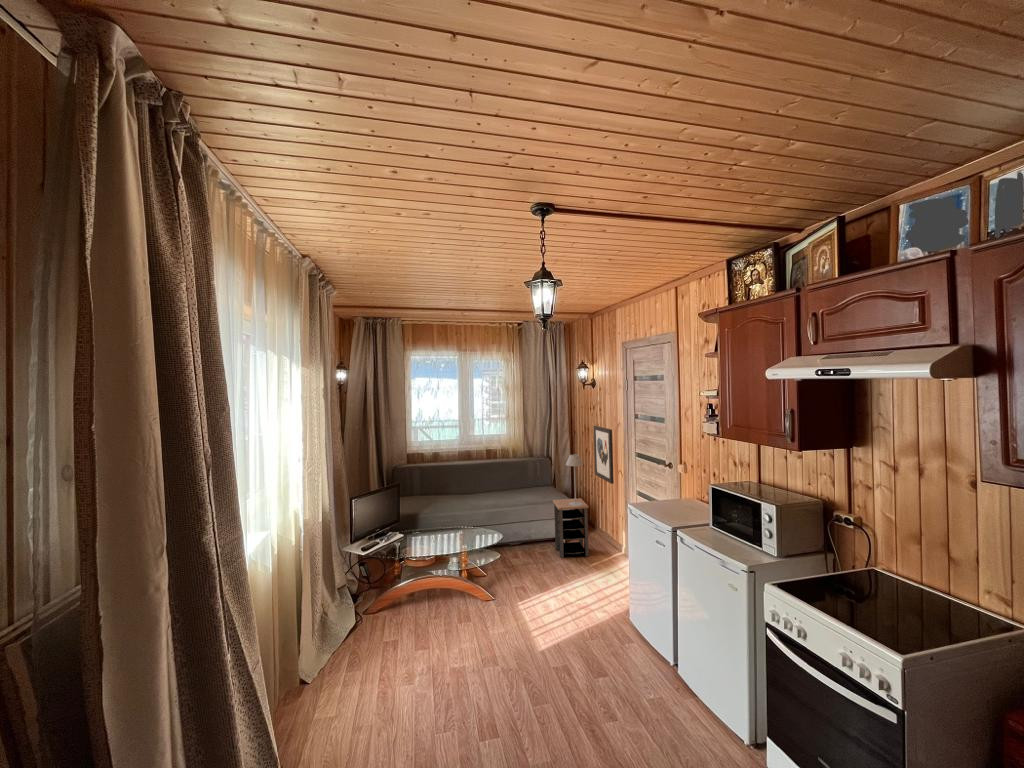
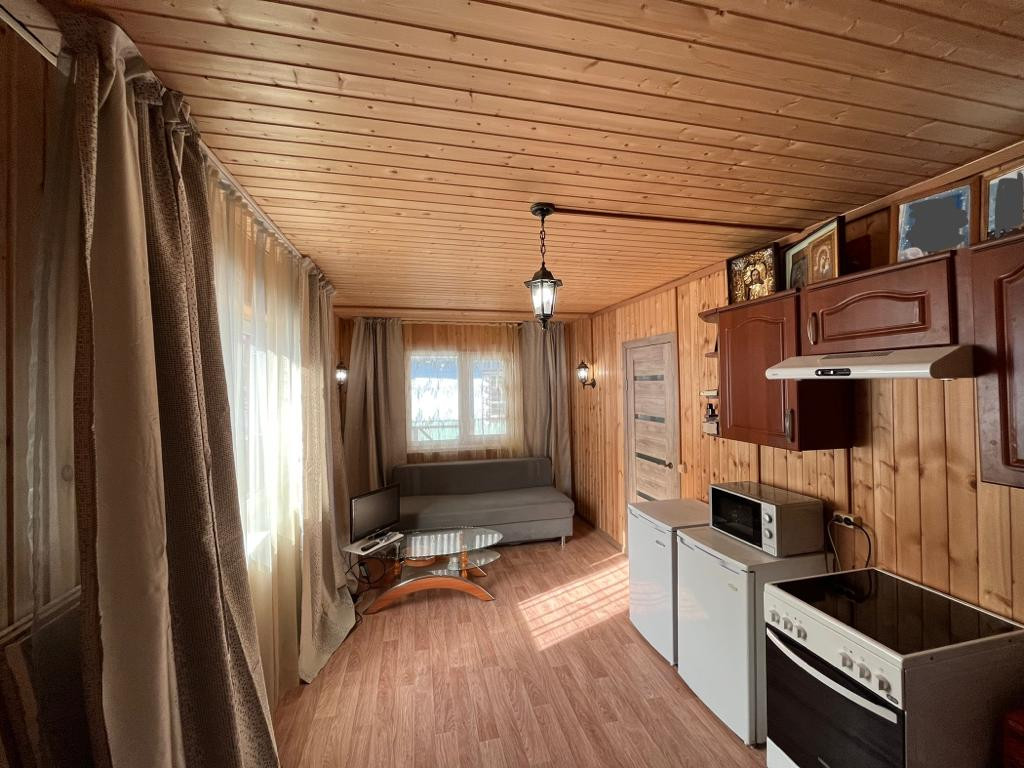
- wall art [593,425,615,485]
- table lamp [565,453,584,506]
- side table [552,497,590,559]
